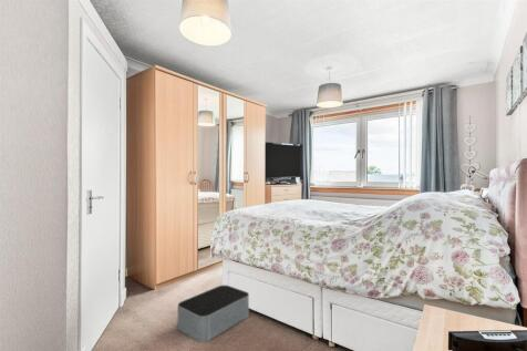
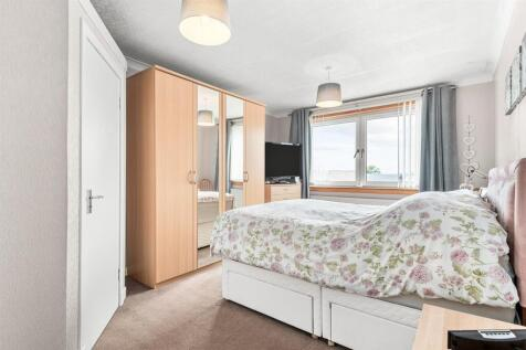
- storage bin [176,285,250,343]
